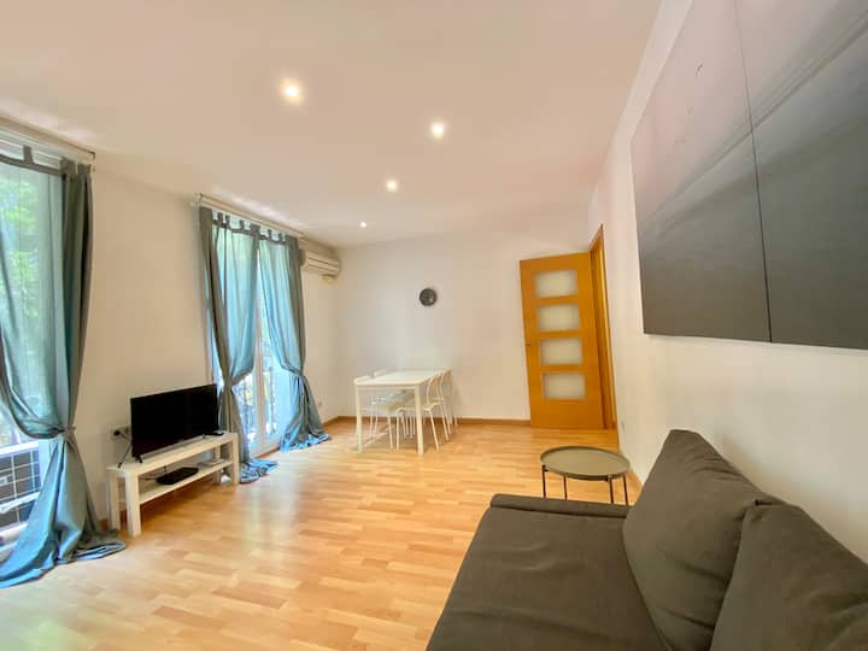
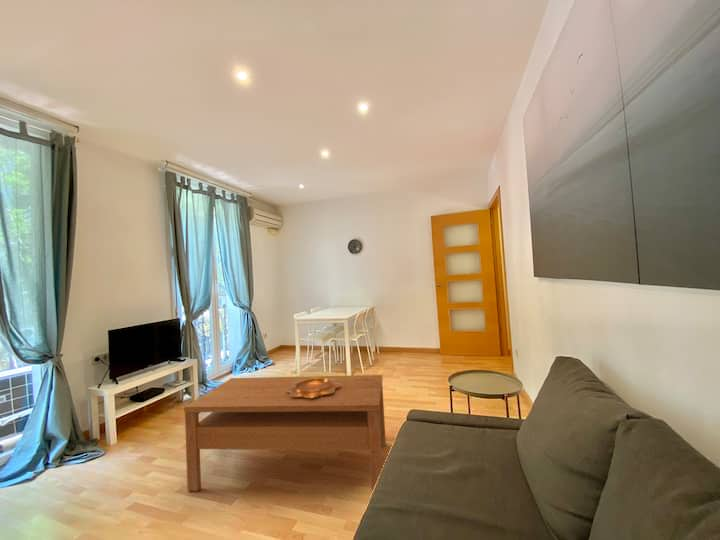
+ decorative bowl [286,378,341,398]
+ coffee table [183,374,387,492]
